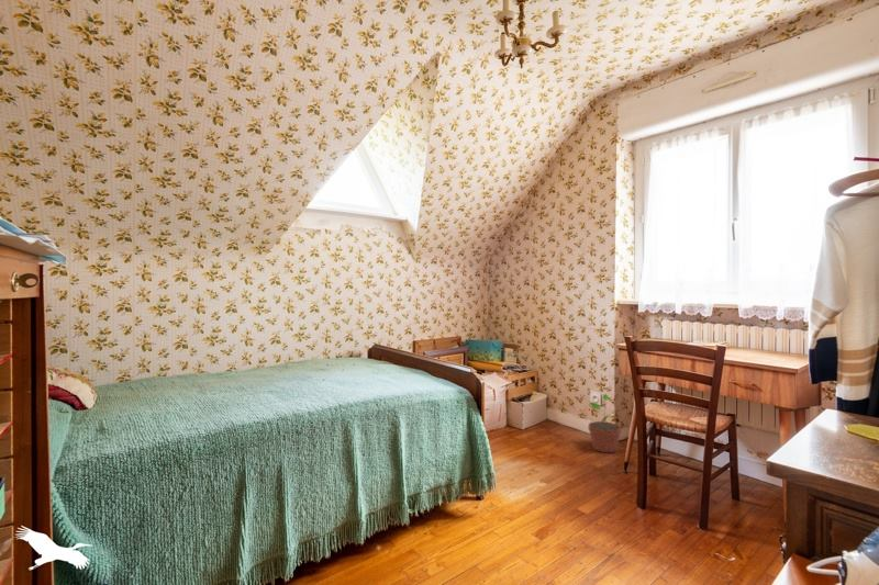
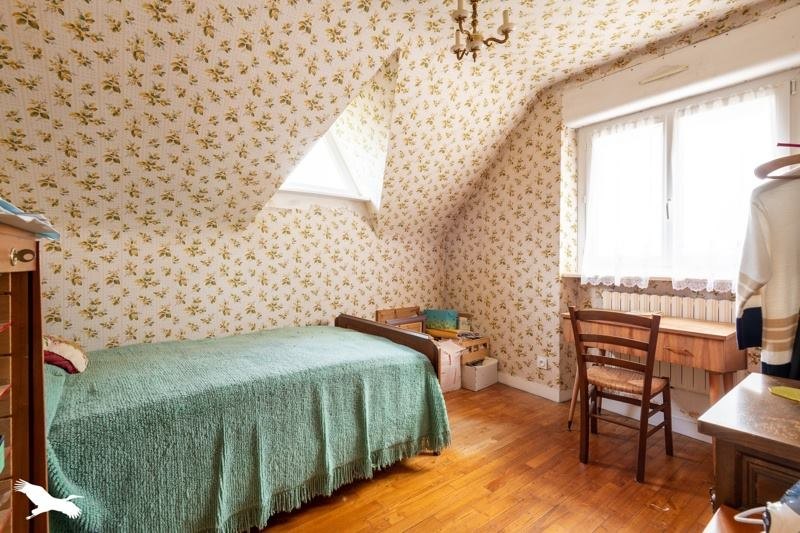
- potted plant [588,393,622,453]
